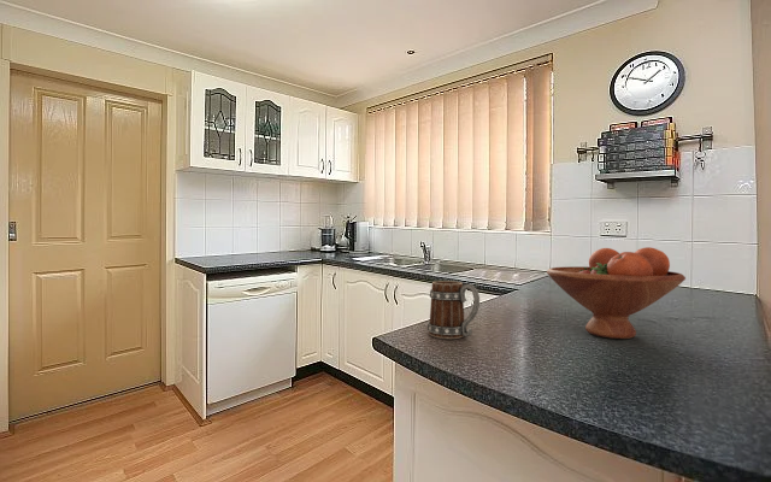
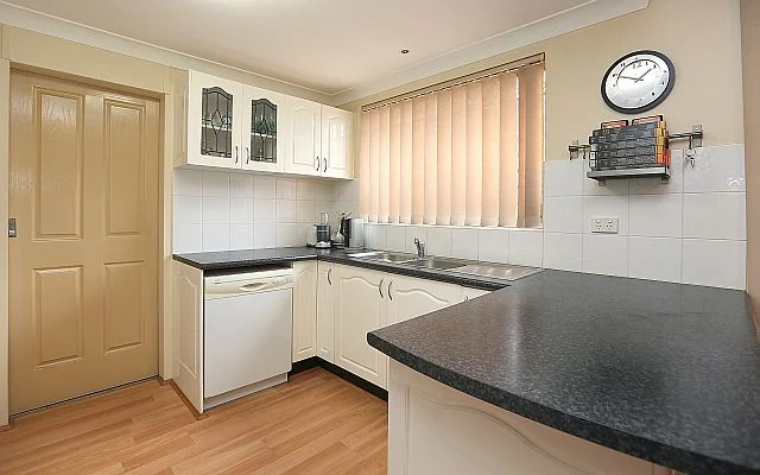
- fruit bowl [546,246,687,340]
- mug [426,280,481,340]
